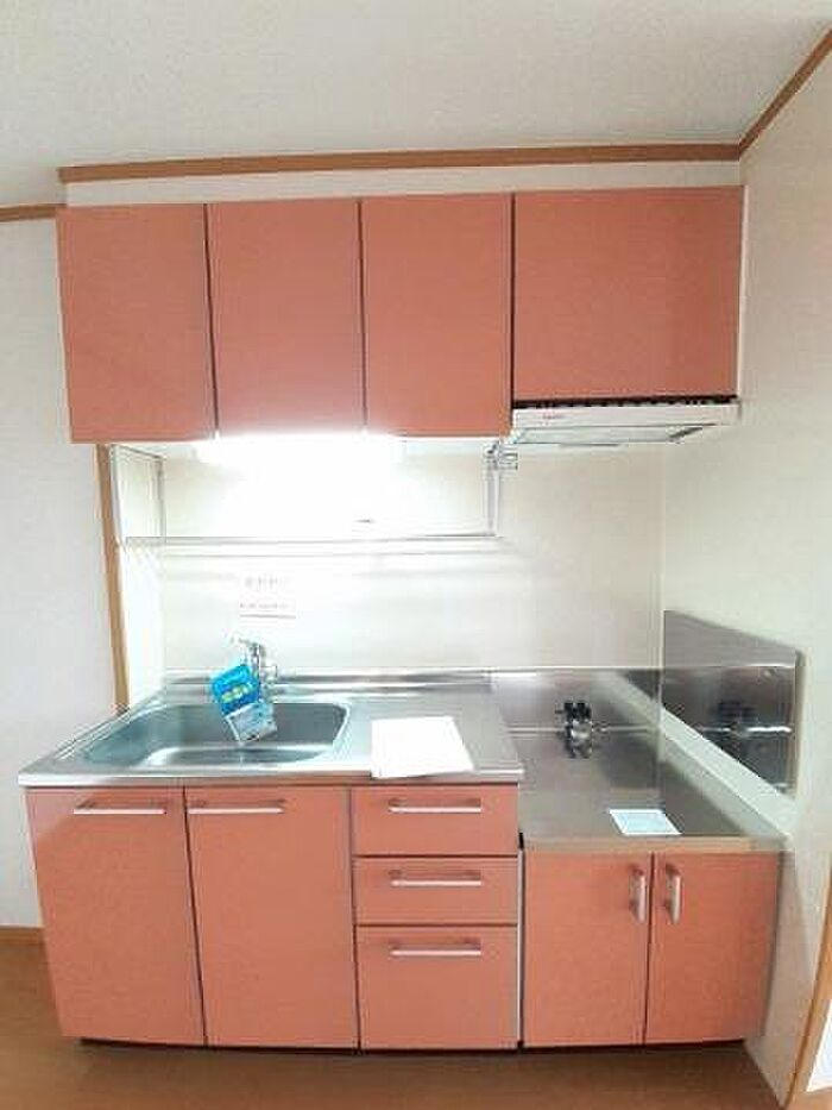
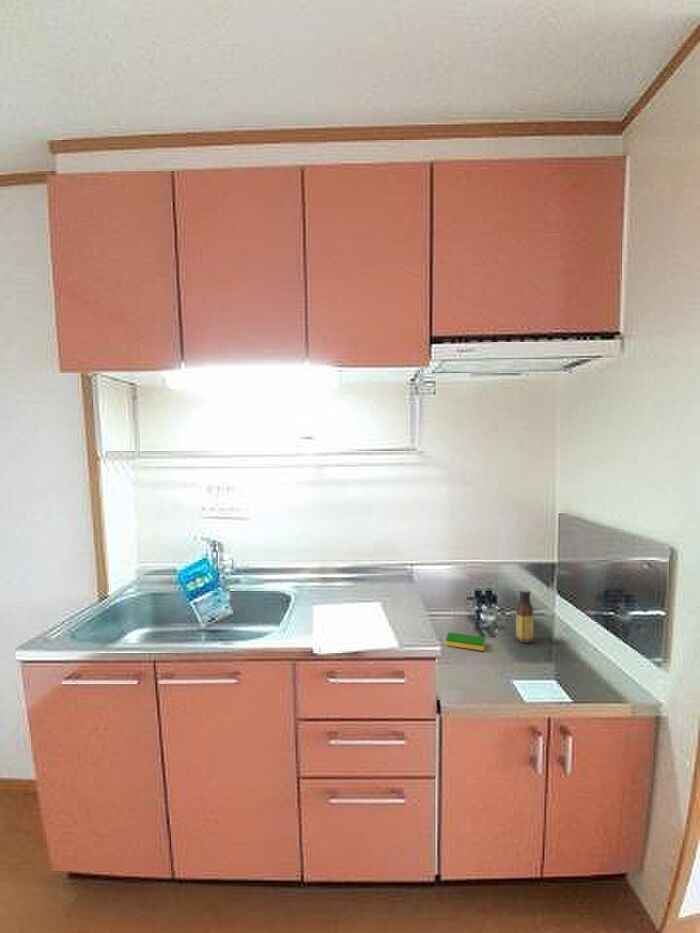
+ sauce bottle [515,587,534,644]
+ dish sponge [445,631,486,652]
